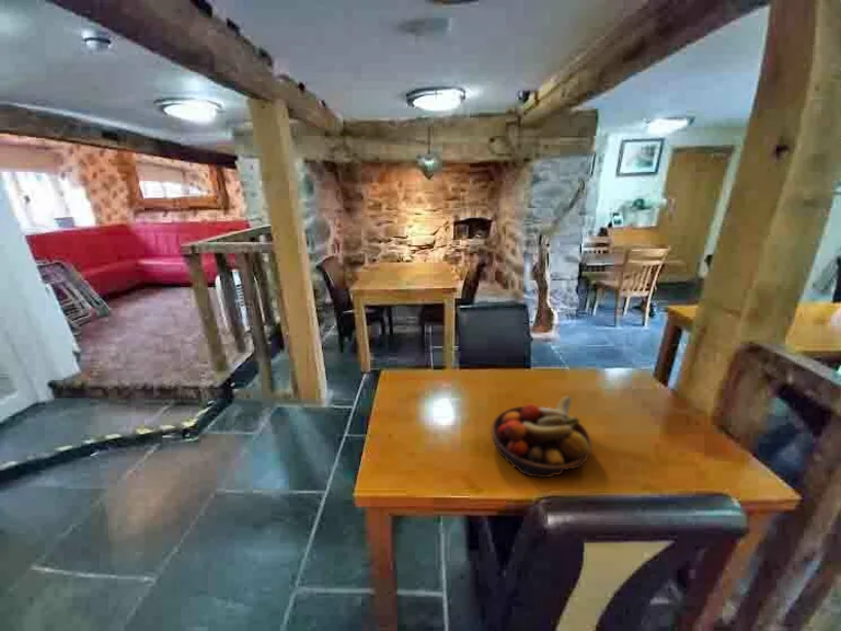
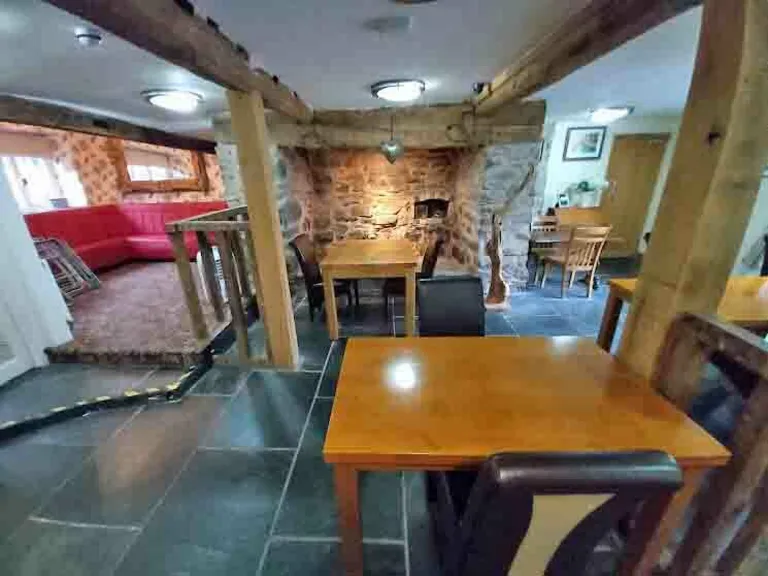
- fruit bowl [491,394,592,479]
